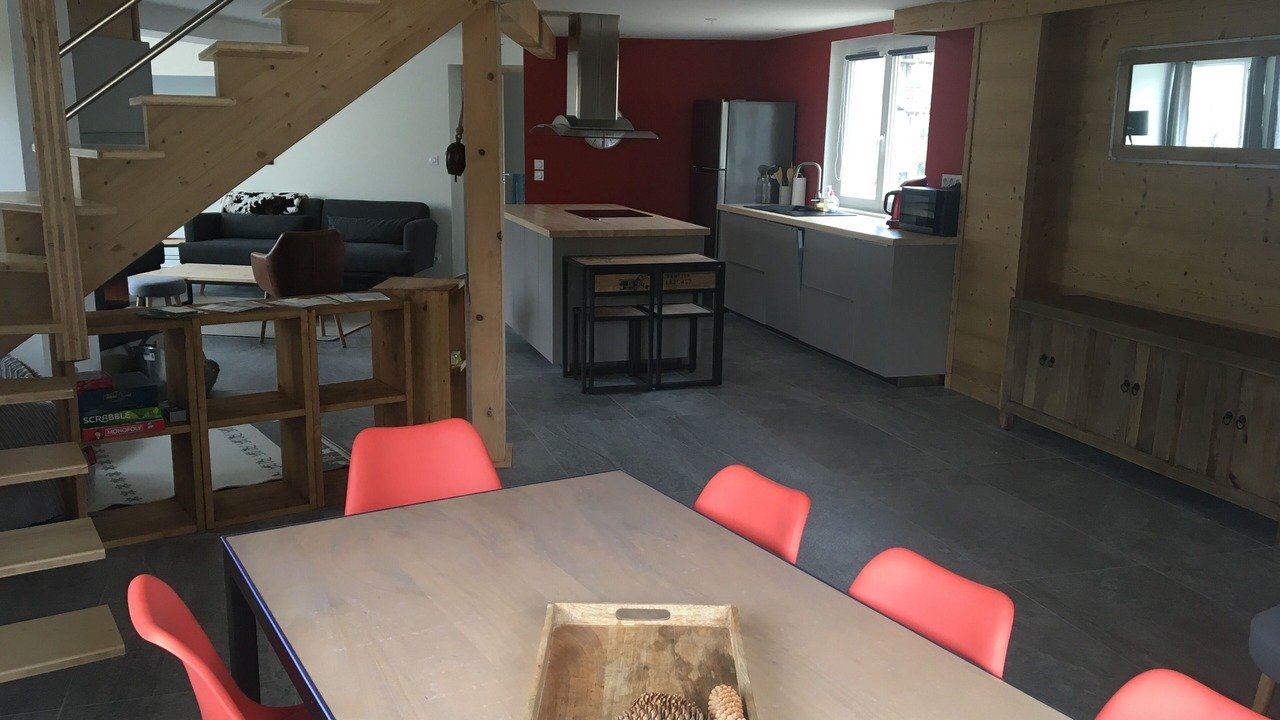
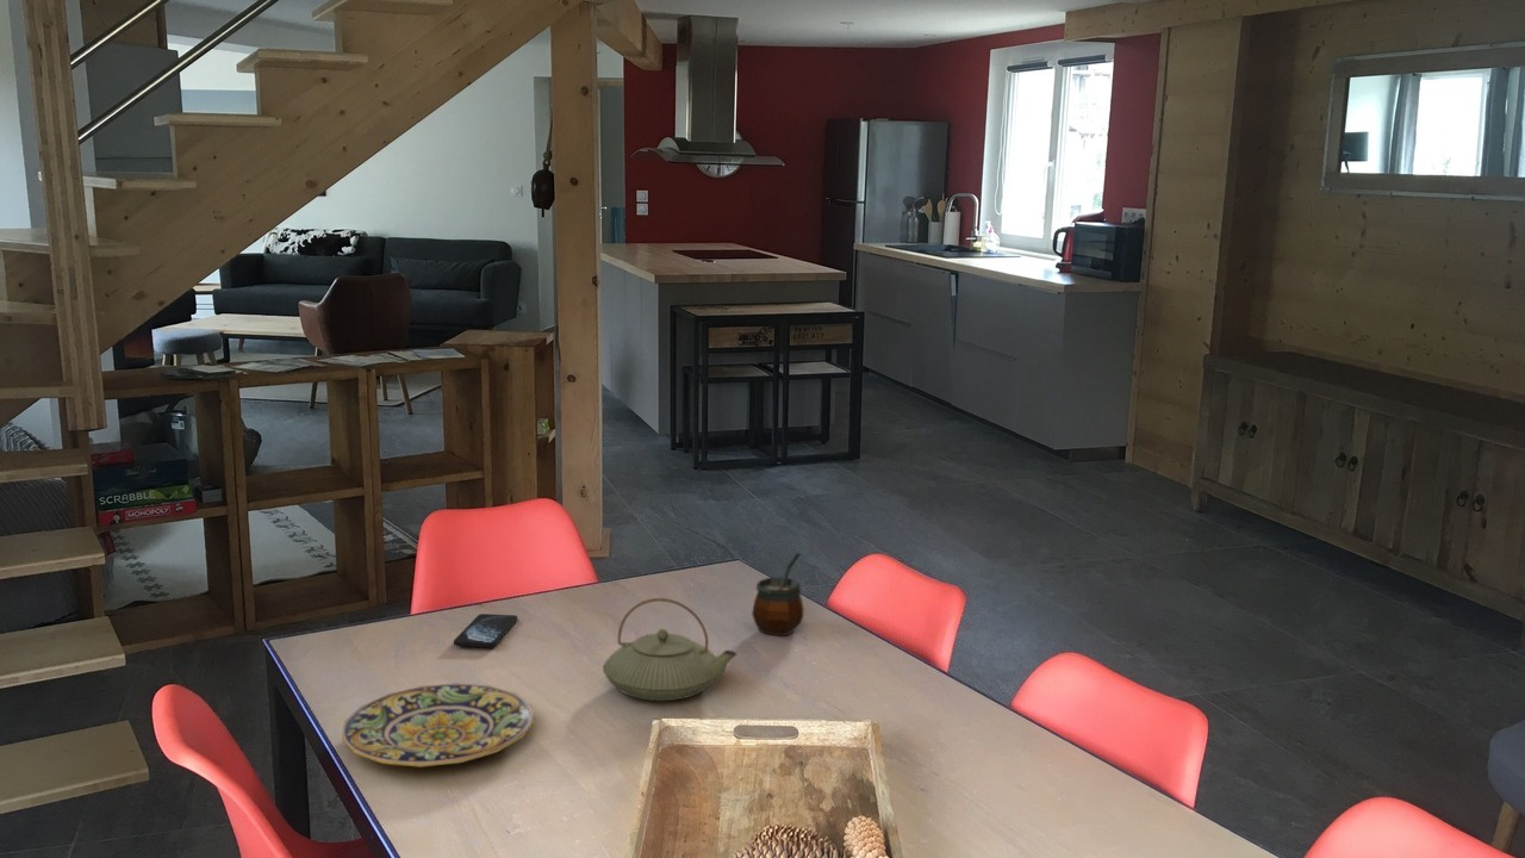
+ smartphone [453,613,518,648]
+ gourd [751,552,805,638]
+ teapot [602,597,739,702]
+ plate [341,682,535,769]
